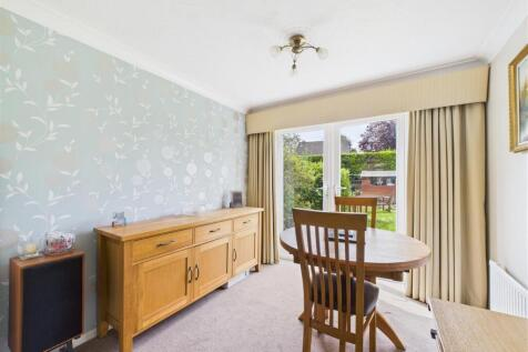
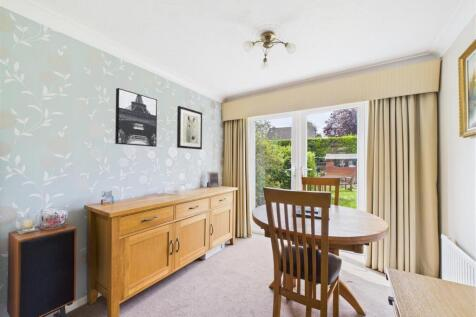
+ wall art [114,87,158,148]
+ wall art [176,105,203,150]
